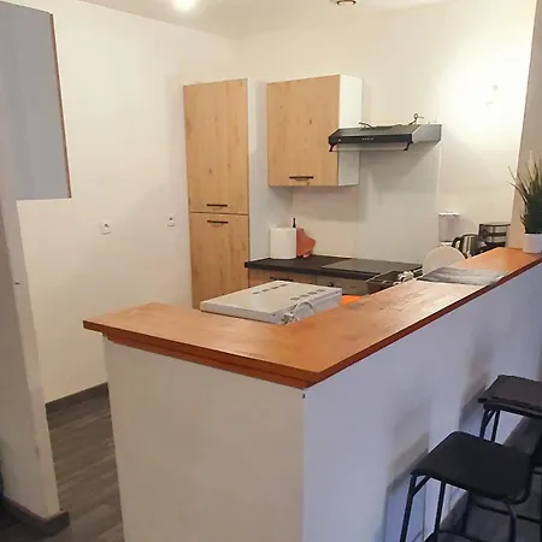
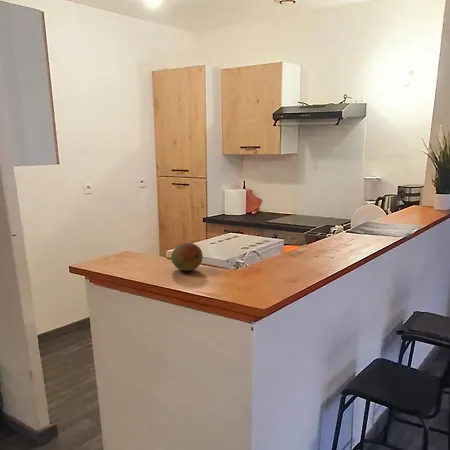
+ fruit [170,242,204,272]
